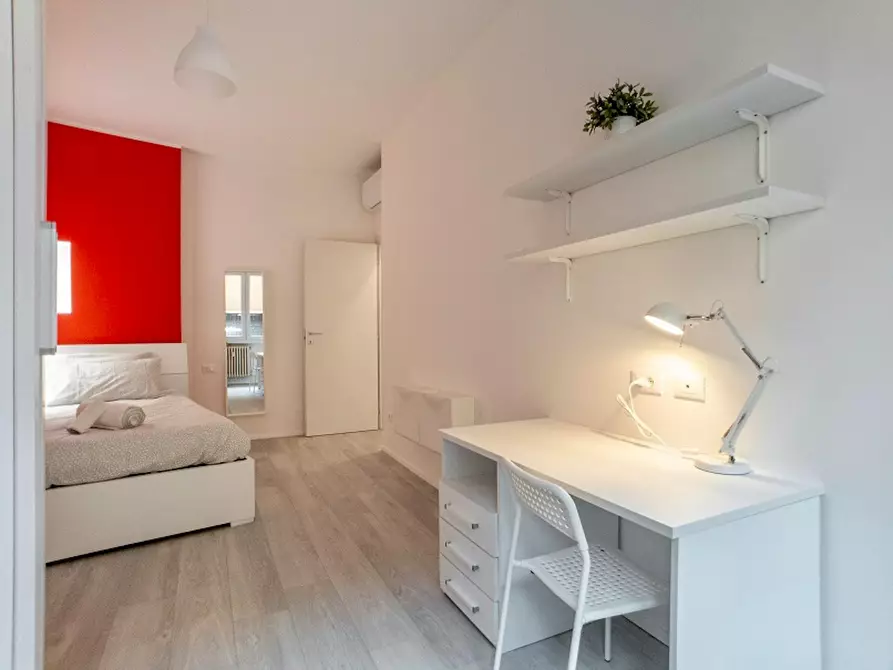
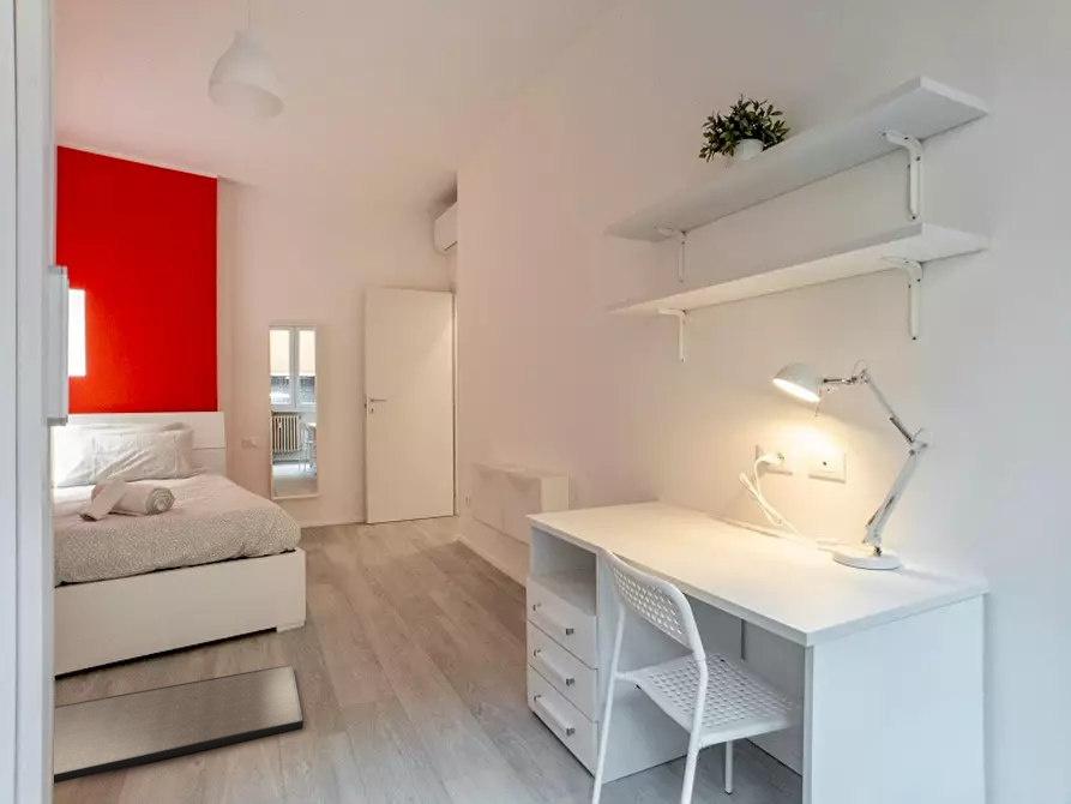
+ doormat [53,664,303,785]
